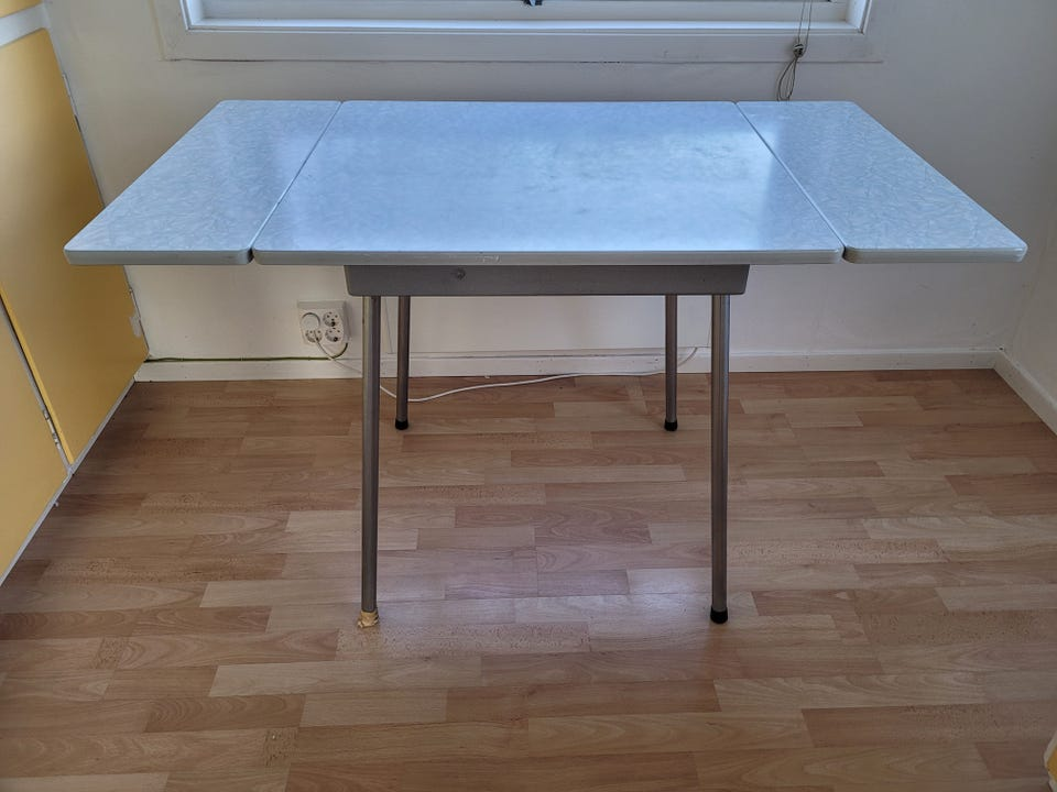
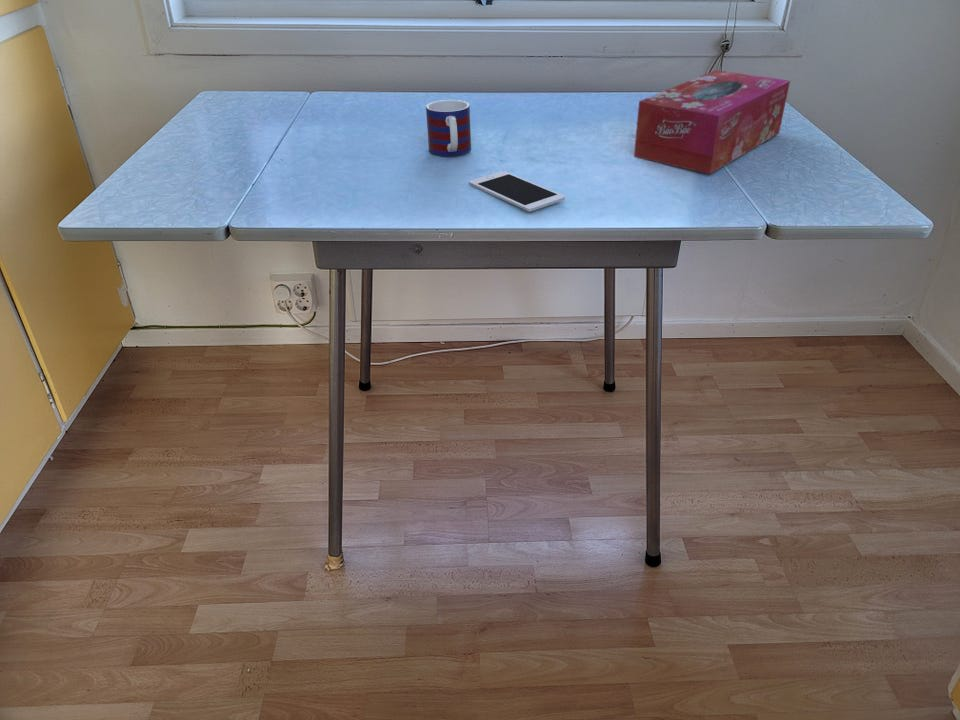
+ cell phone [468,170,566,213]
+ mug [425,99,472,157]
+ tissue box [633,69,791,175]
